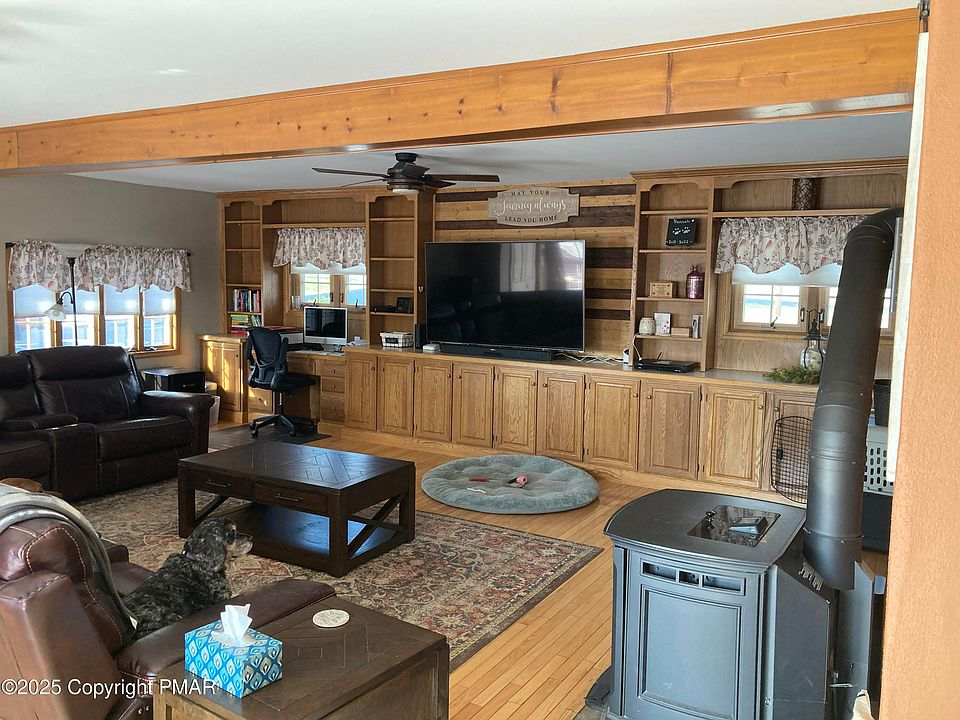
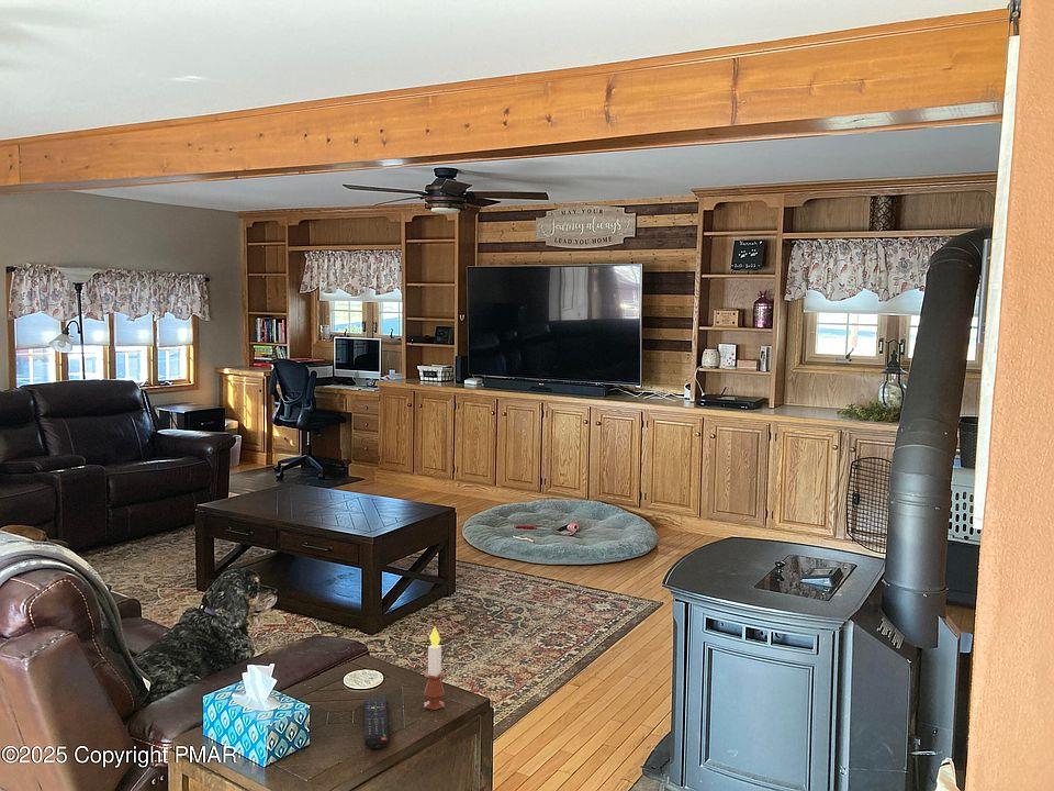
+ remote control [363,695,390,749]
+ candle [423,626,446,711]
